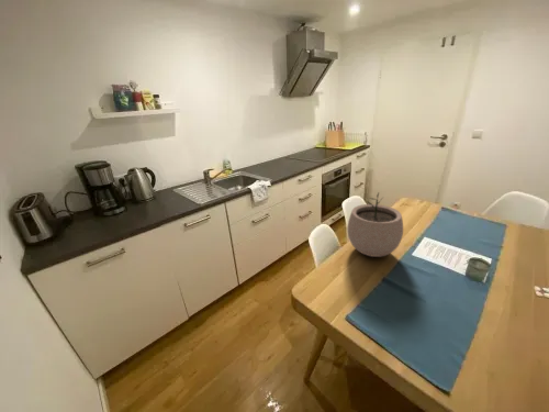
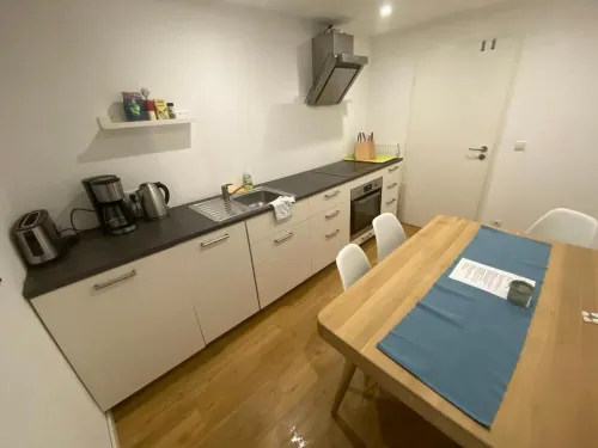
- plant pot [347,192,404,258]
